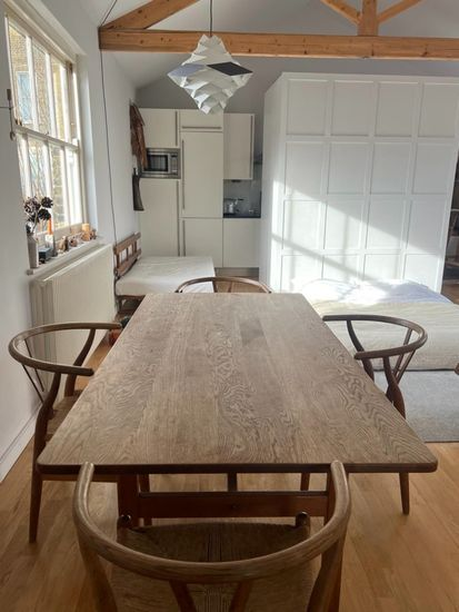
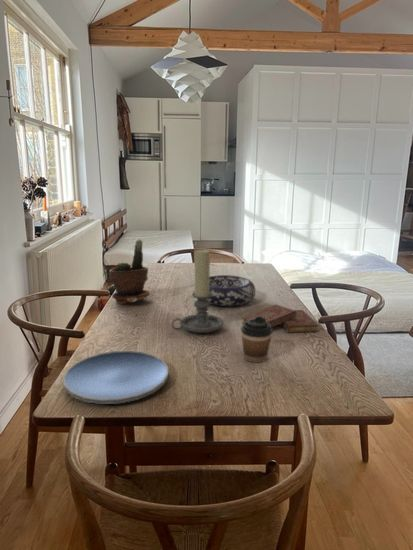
+ candle holder [170,248,225,334]
+ plate [62,349,169,405]
+ decorative bowl [207,274,257,307]
+ potted plant [108,238,151,305]
+ coffee cup [240,316,274,364]
+ book [240,303,320,334]
